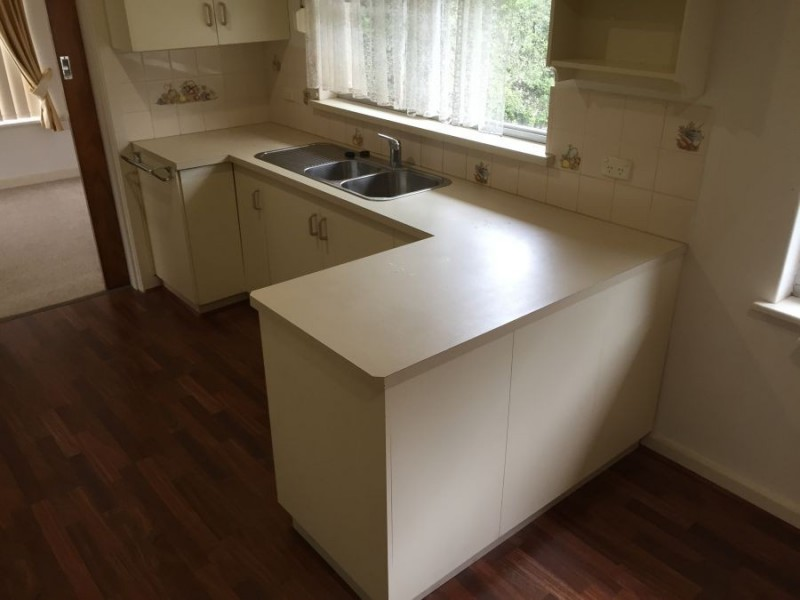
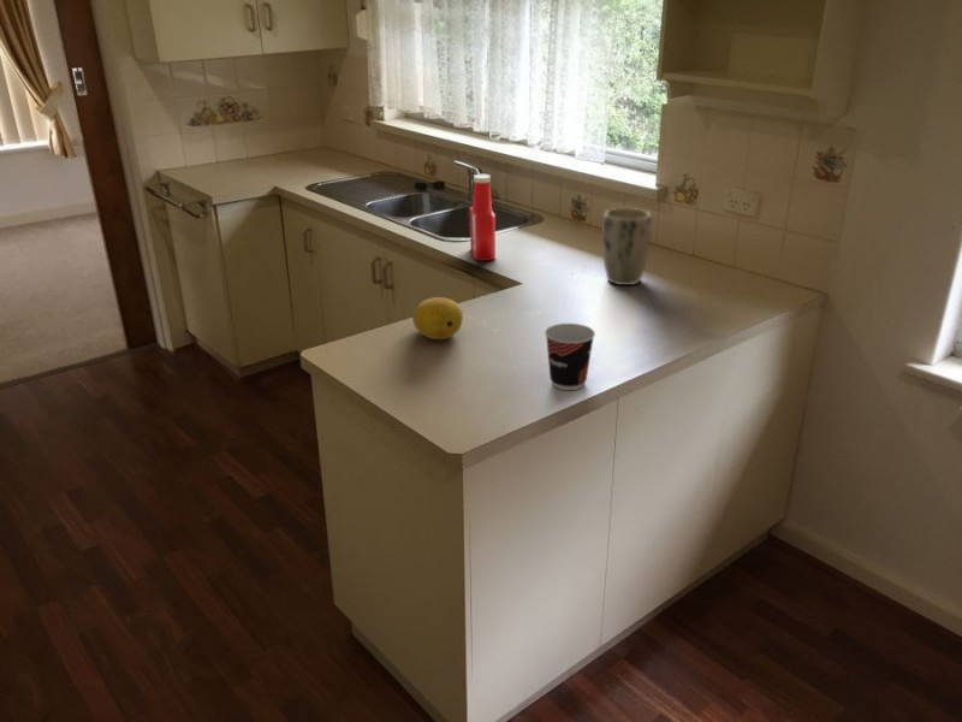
+ plant pot [601,207,653,286]
+ soap bottle [469,173,497,262]
+ cup [544,322,596,391]
+ fruit [411,296,464,341]
